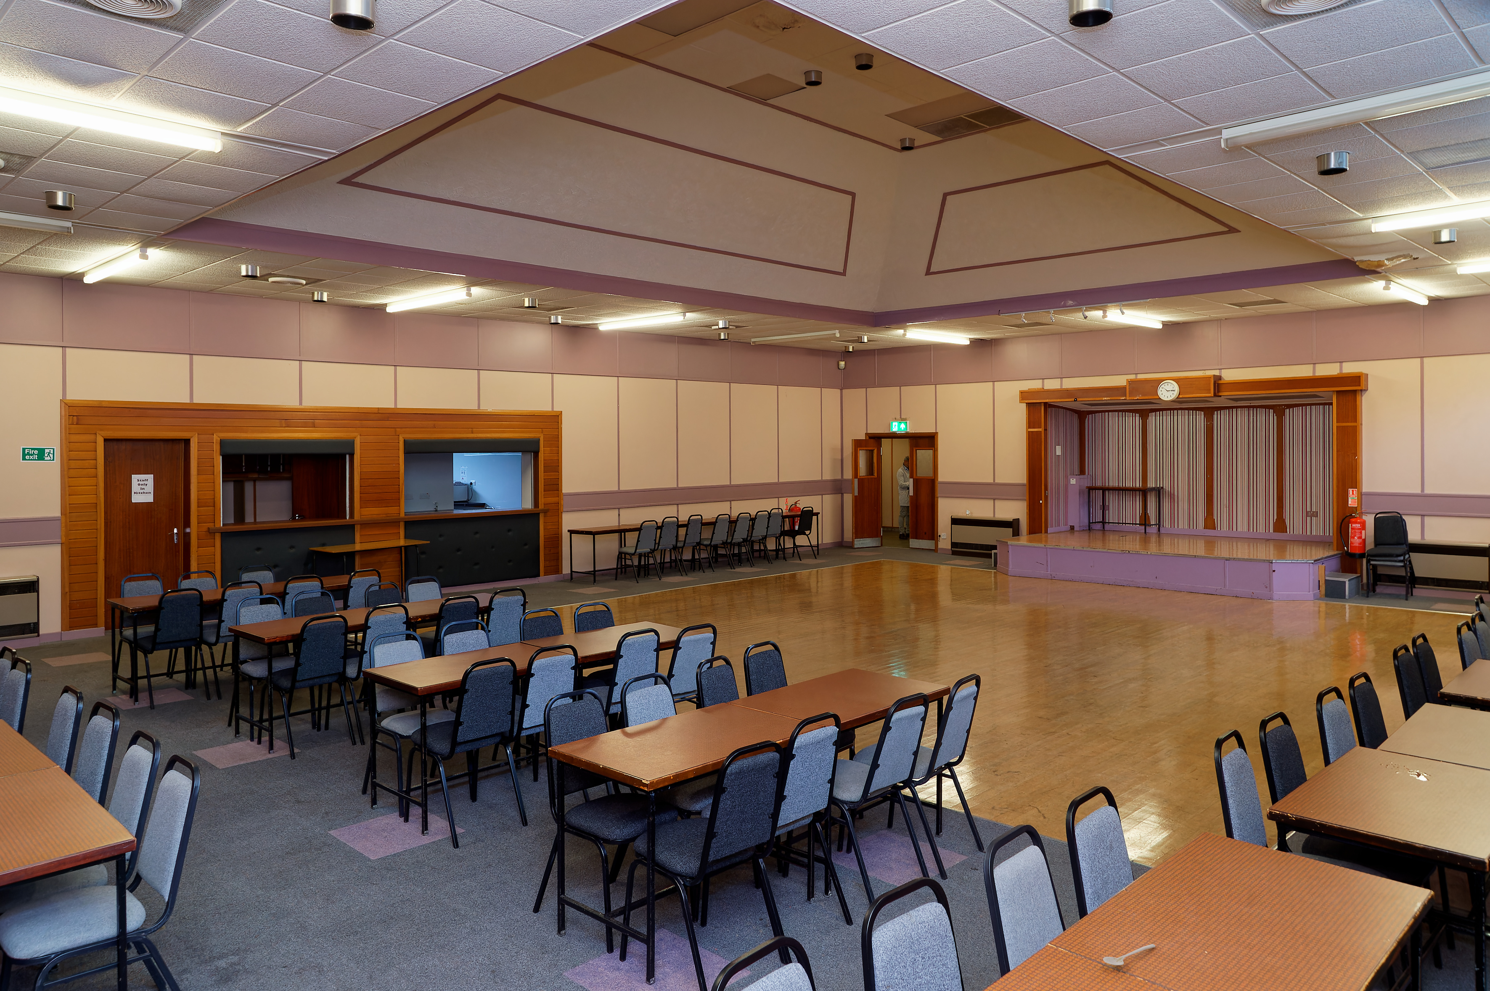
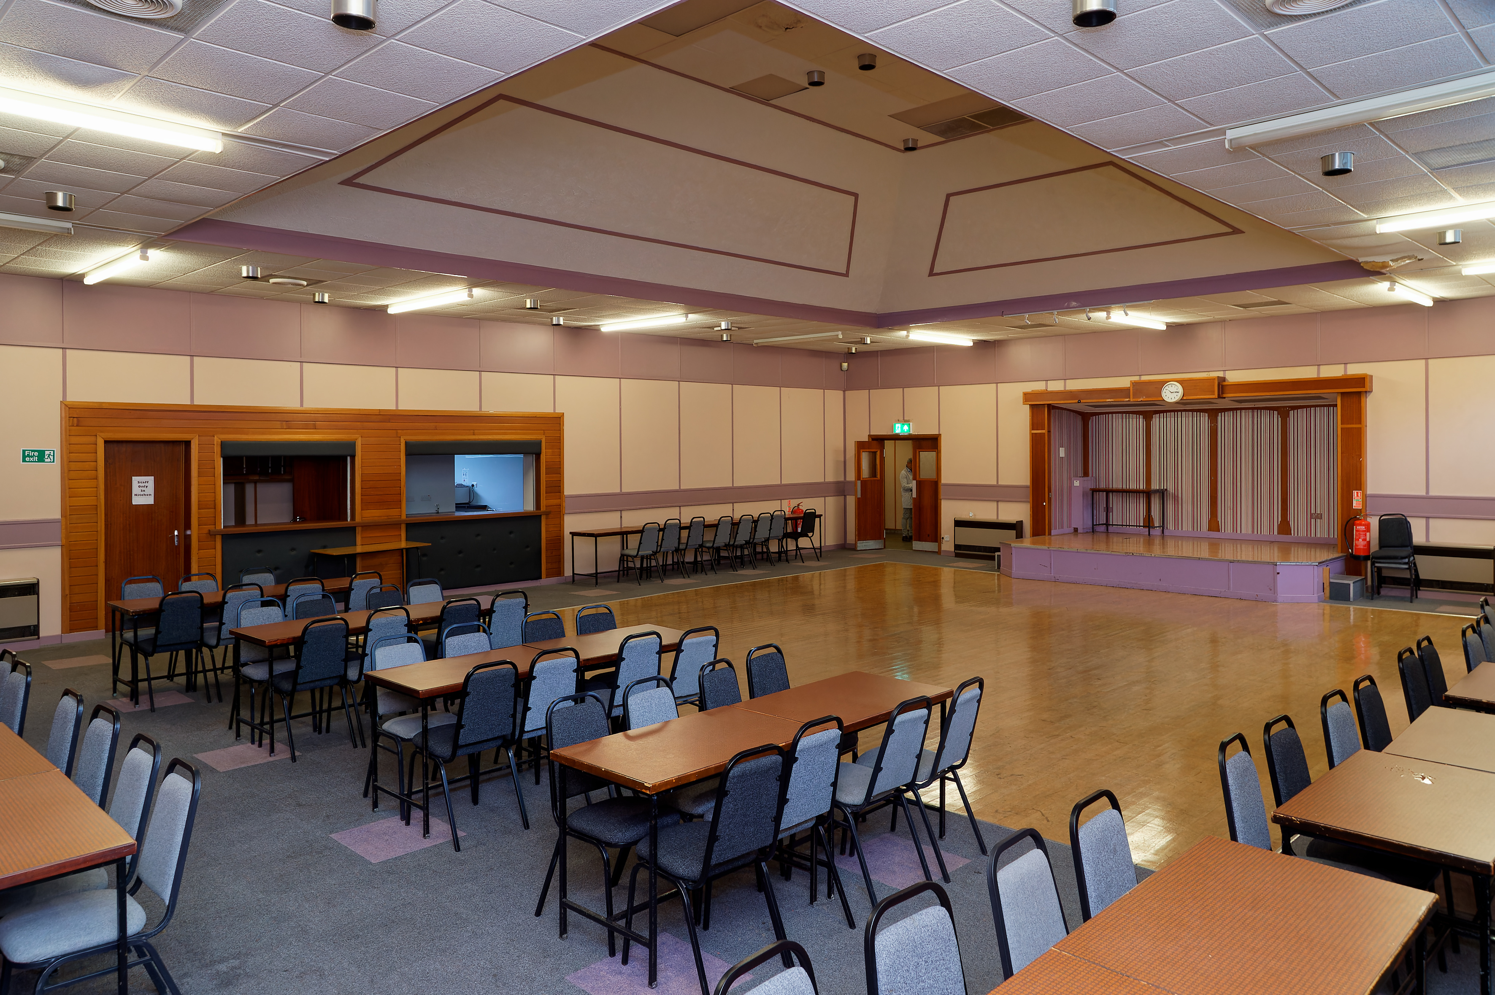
- stirrer [1103,943,1156,966]
